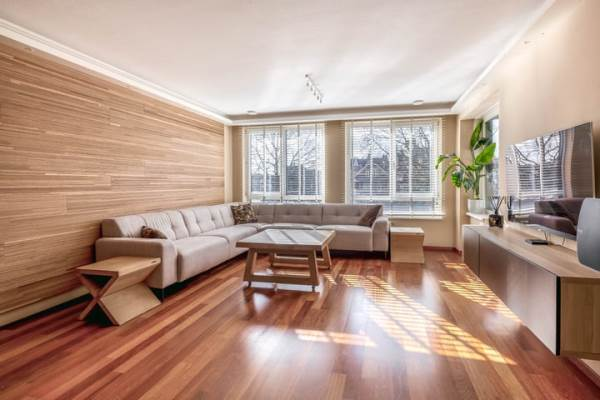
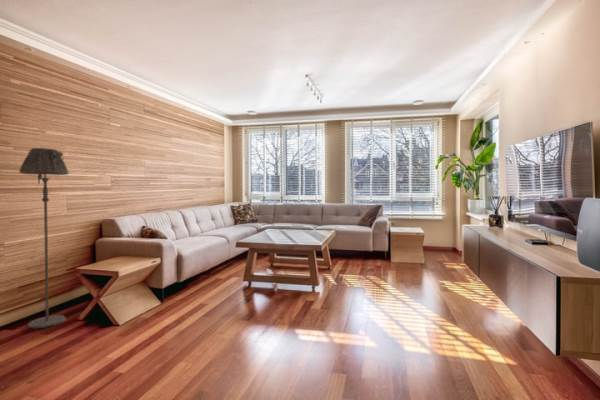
+ floor lamp [18,147,70,330]
